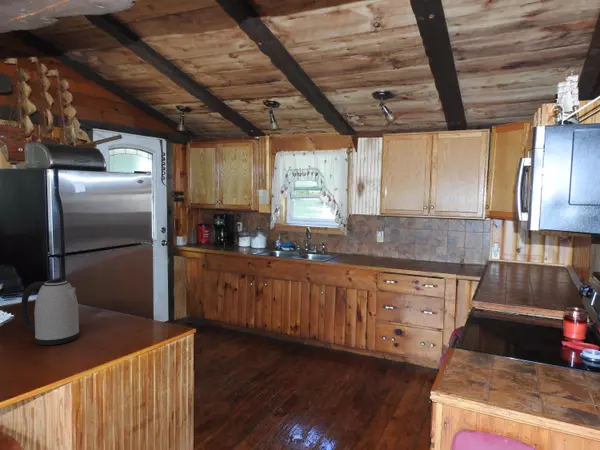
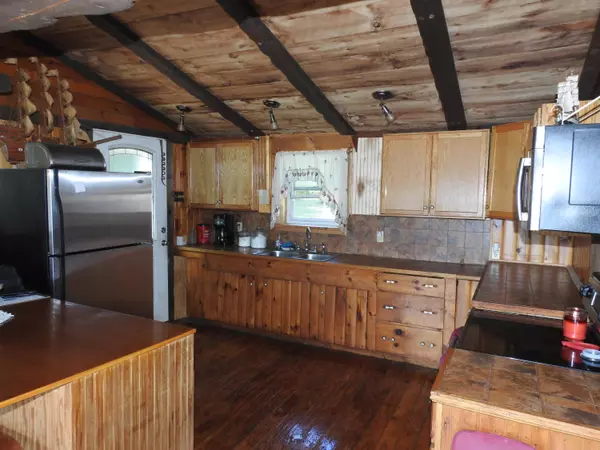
- kettle [21,278,80,346]
